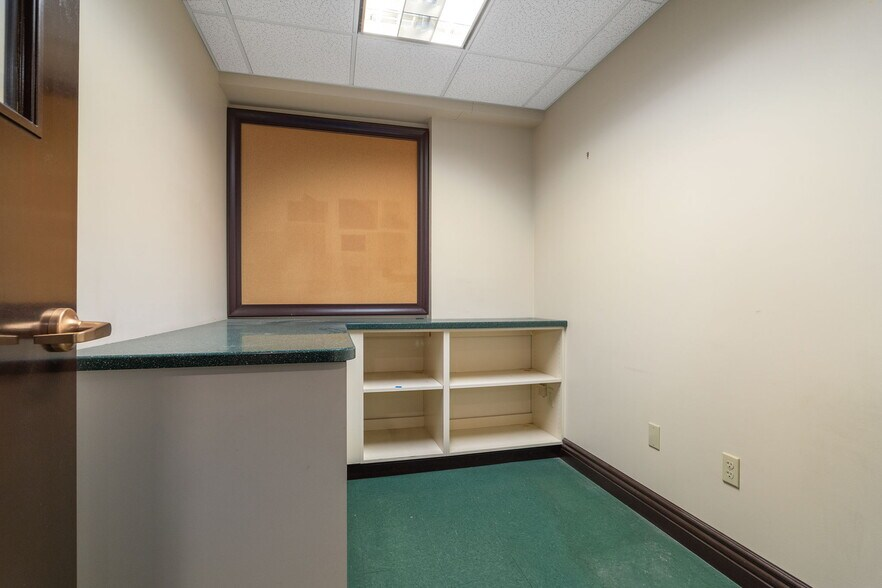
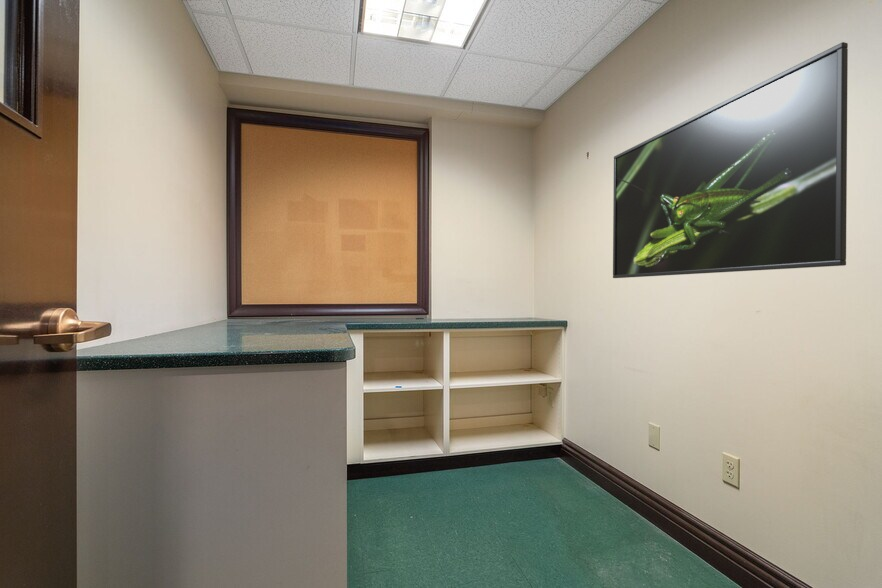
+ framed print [612,41,849,279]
